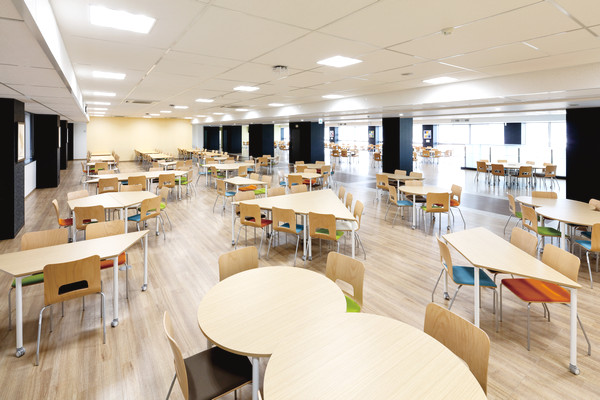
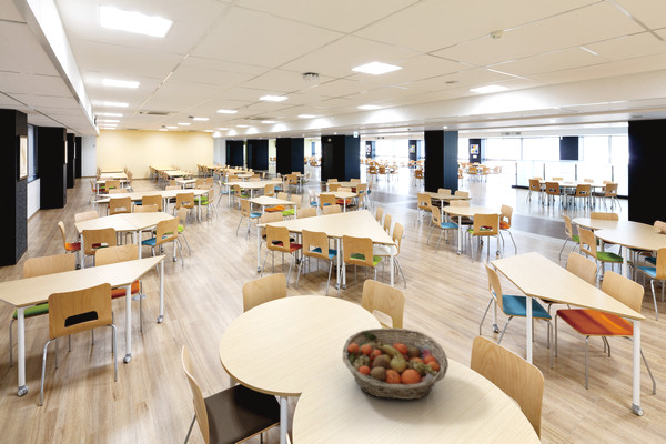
+ fruit basket [342,326,450,401]
